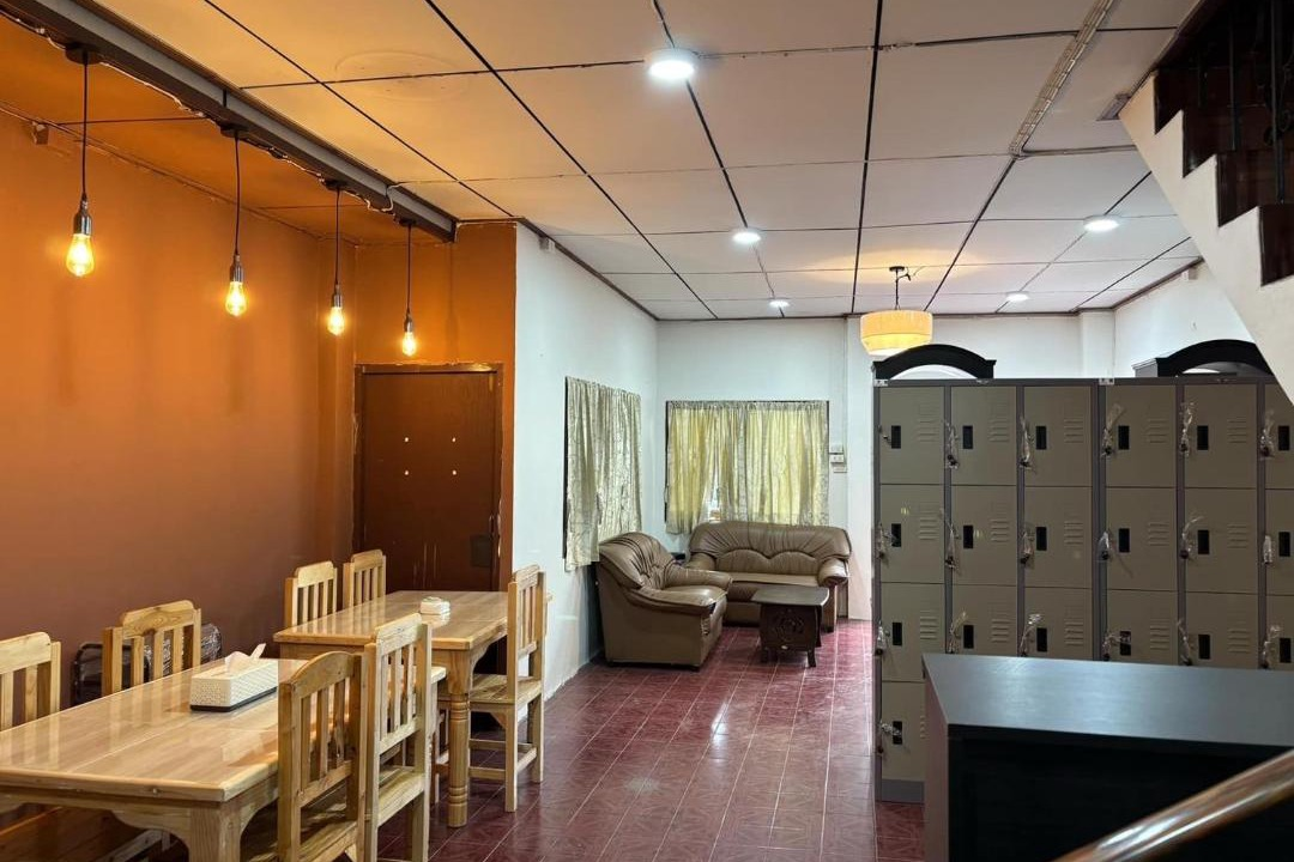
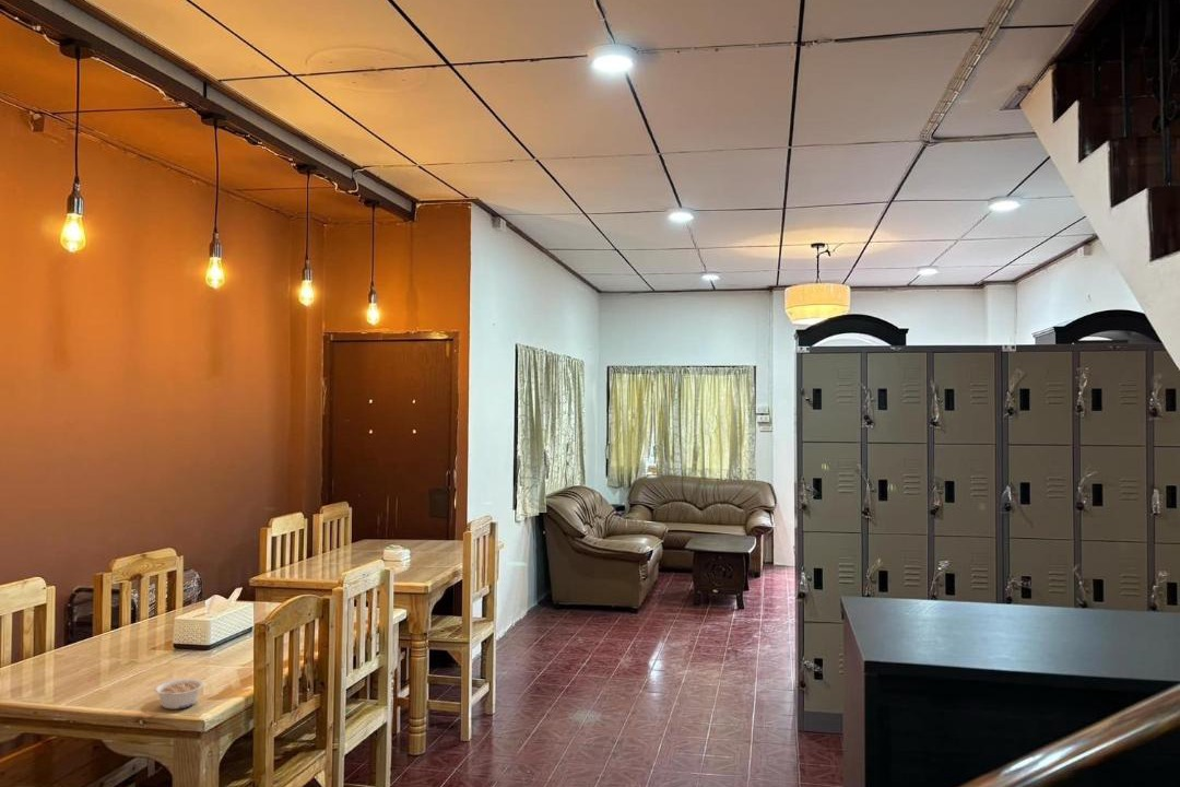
+ legume [153,678,205,710]
